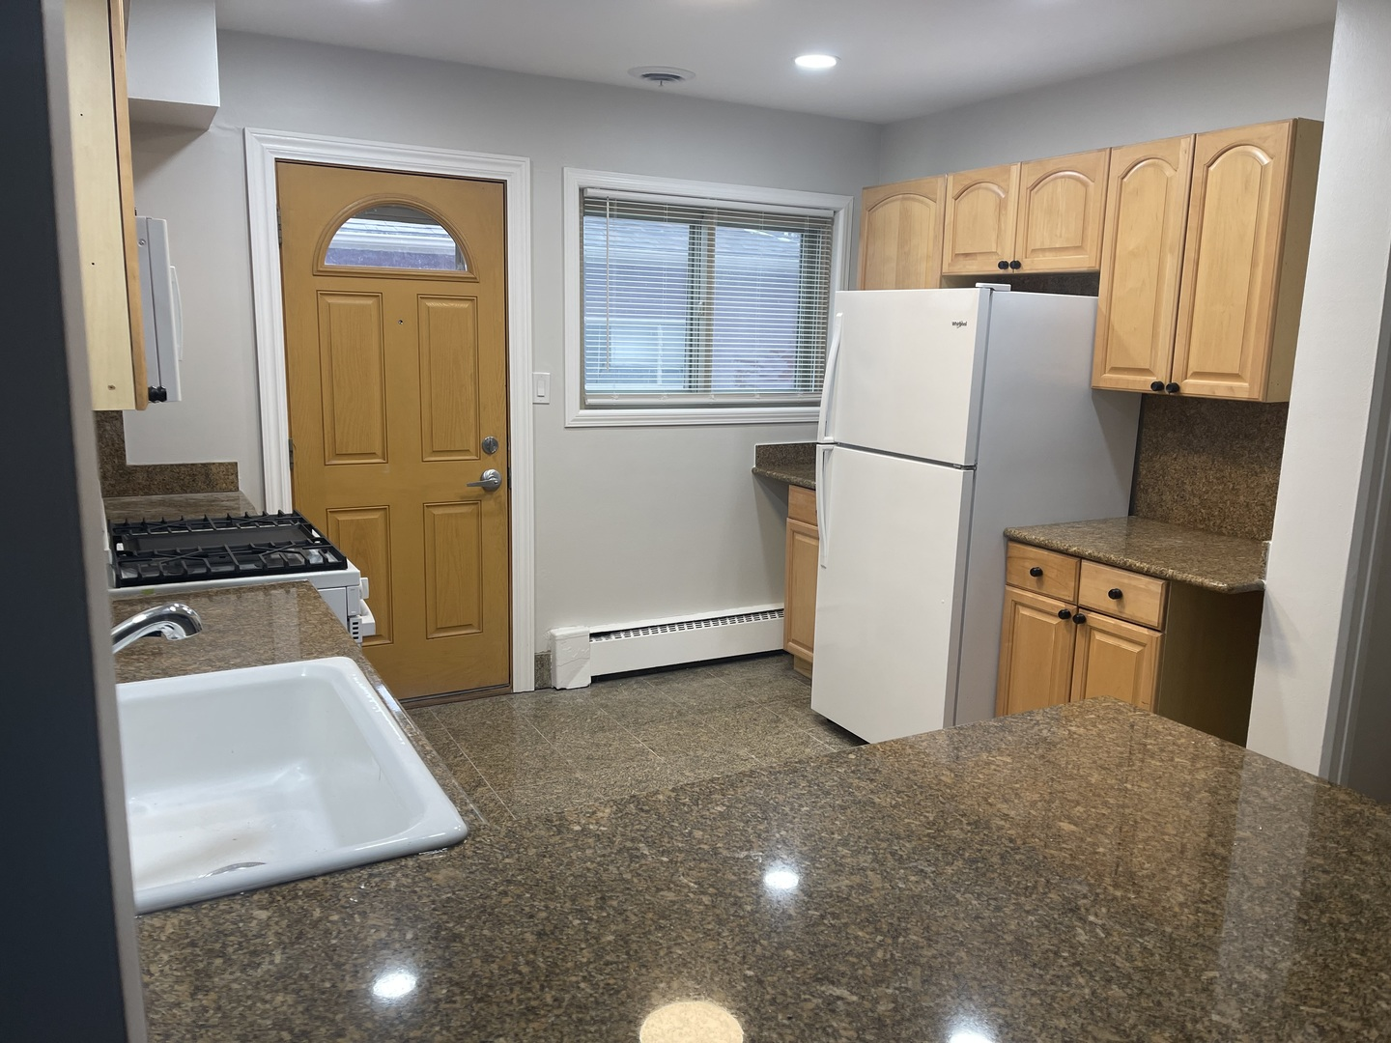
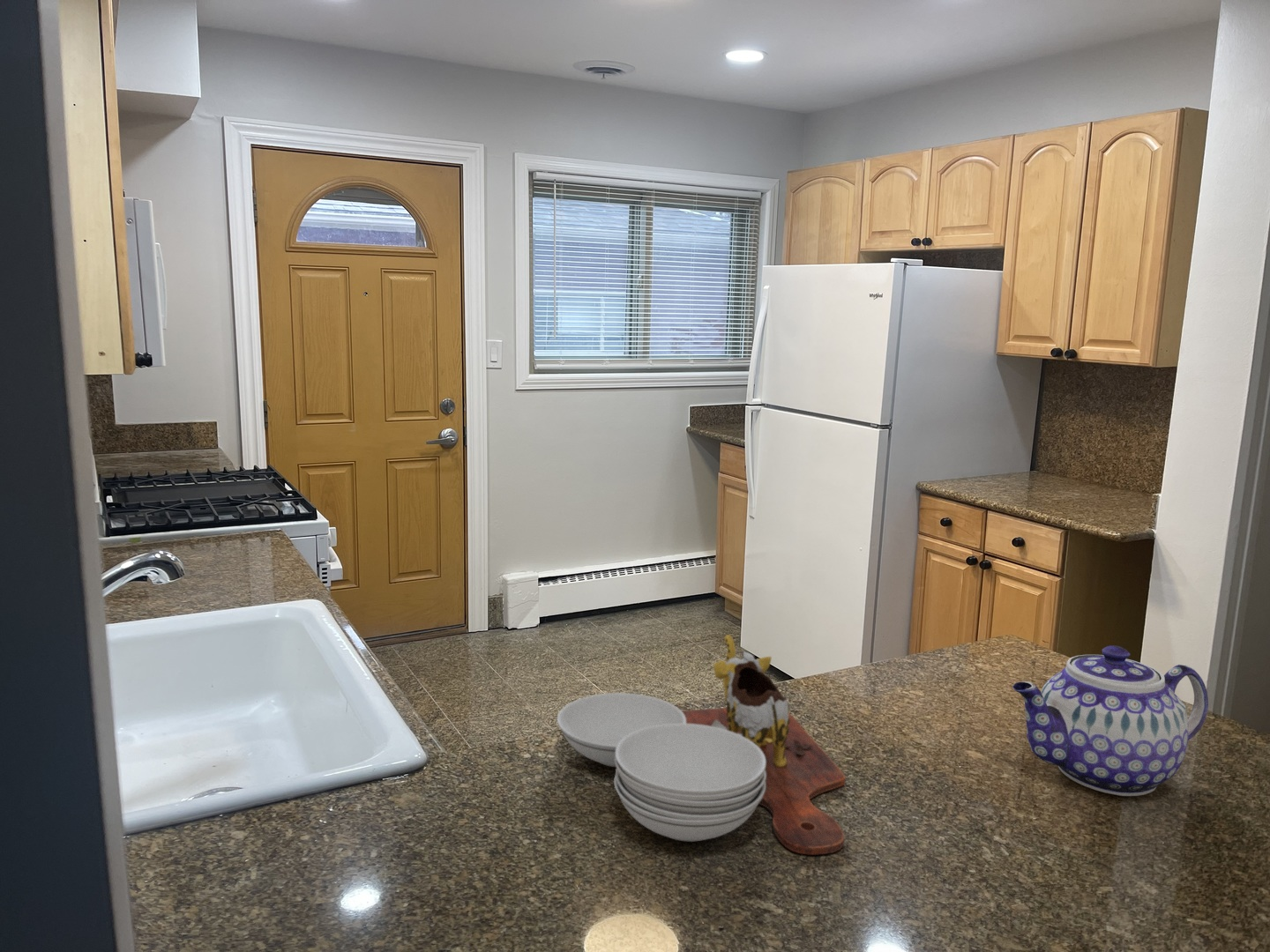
+ teapot [1012,644,1209,797]
+ cutting board [557,634,847,856]
